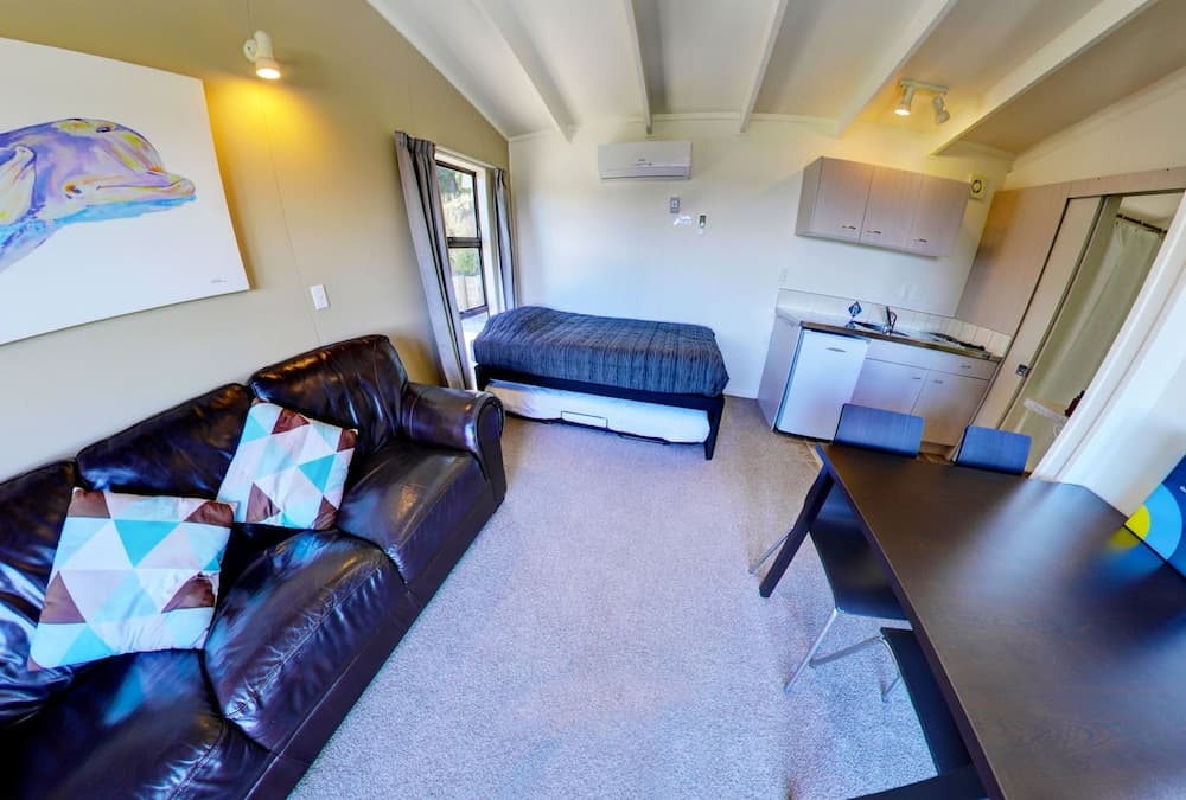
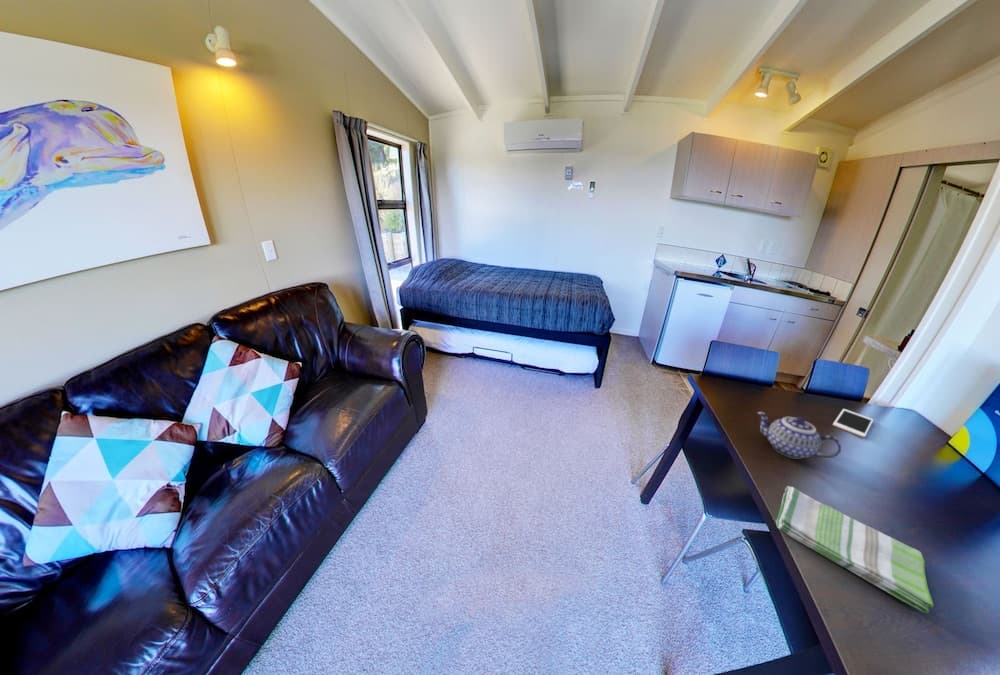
+ teapot [756,411,842,460]
+ cell phone [832,408,874,438]
+ dish towel [775,485,934,614]
